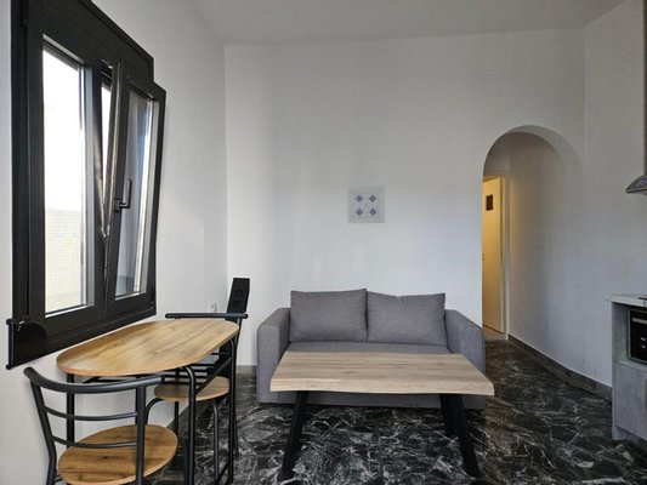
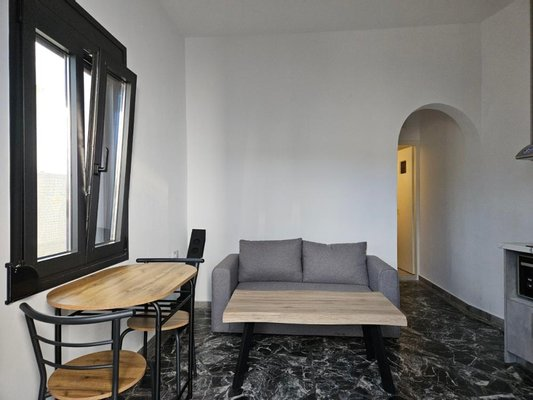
- wall art [346,186,386,224]
